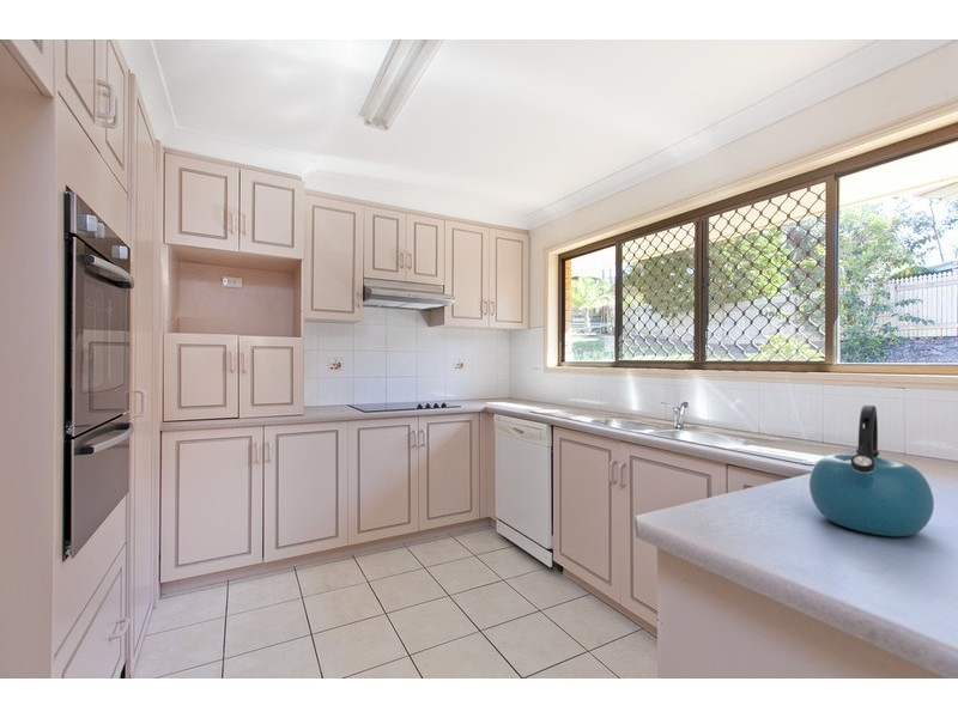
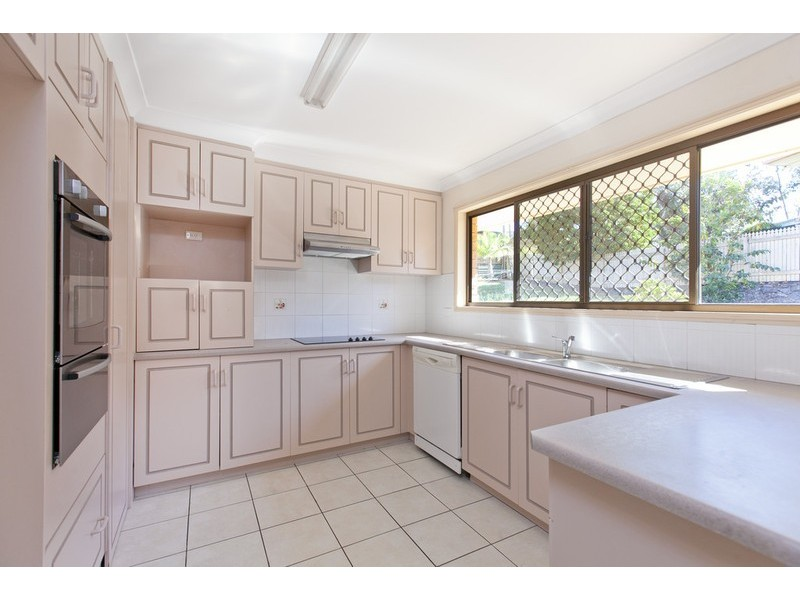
- kettle [808,404,935,537]
